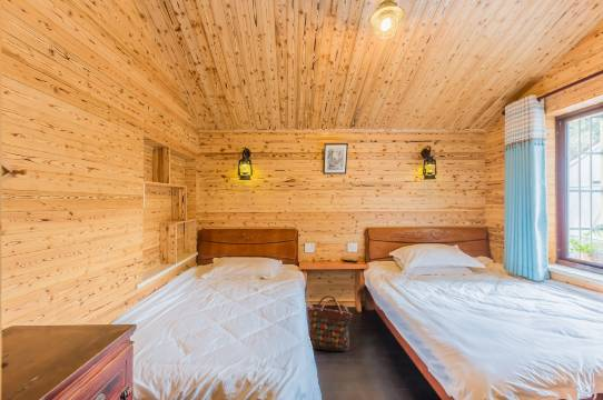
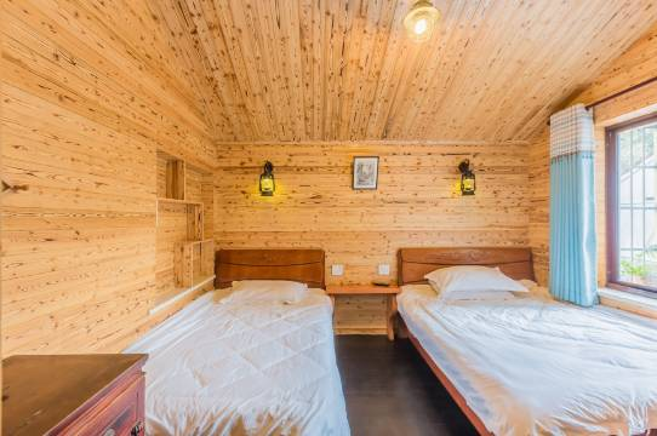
- backpack [307,294,353,352]
